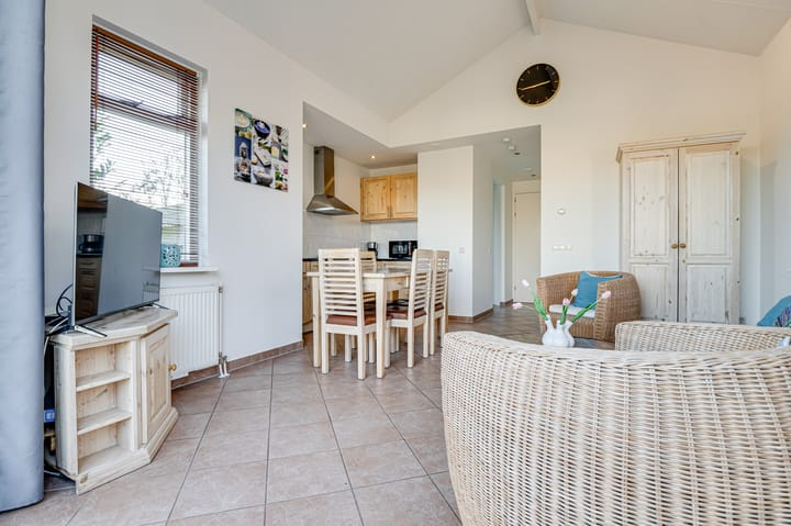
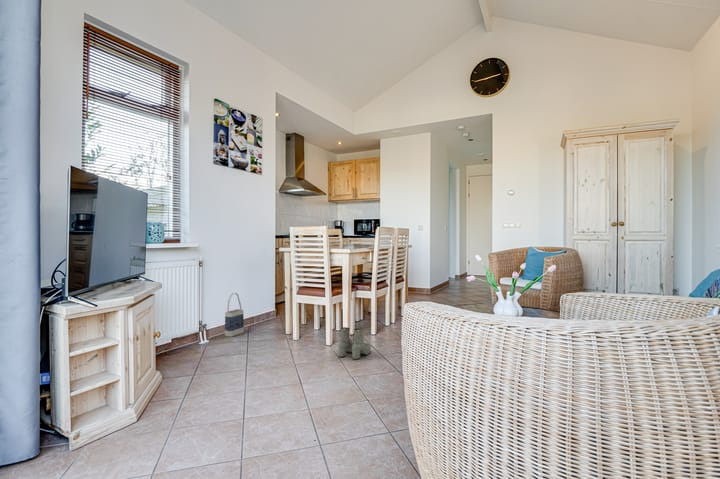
+ bag [224,292,245,337]
+ boots [338,326,372,360]
